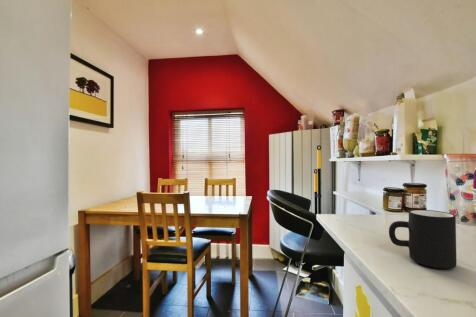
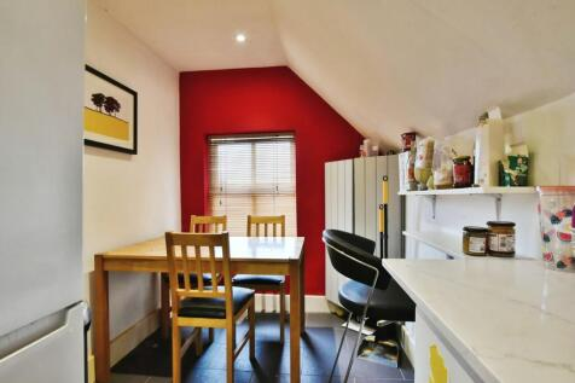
- mug [388,209,458,270]
